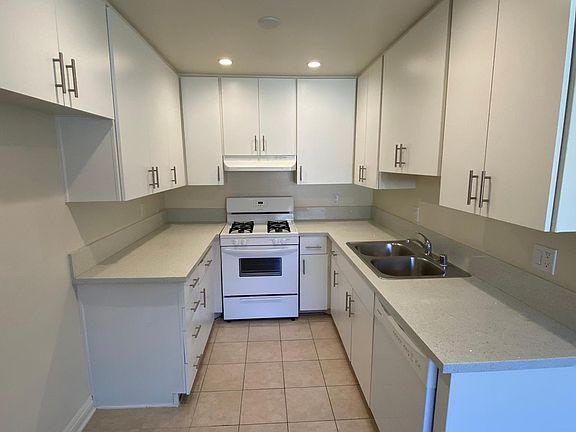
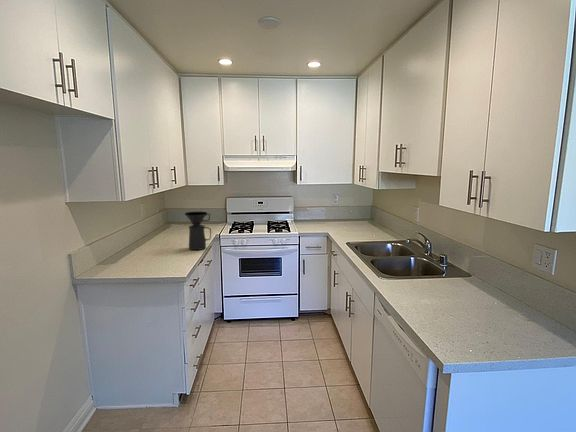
+ coffee maker [184,211,212,251]
